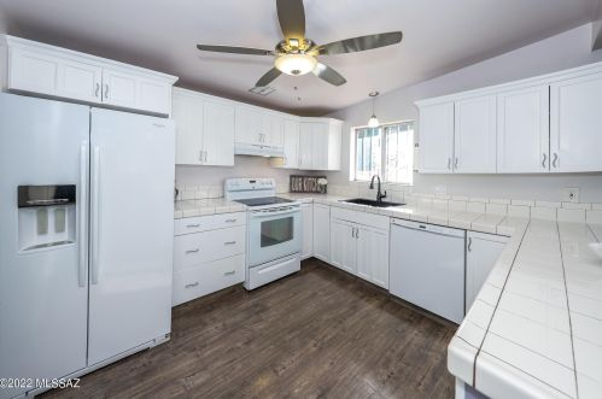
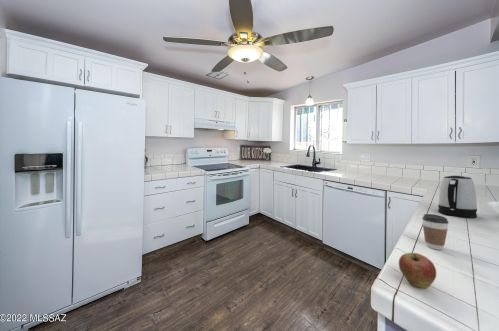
+ coffee cup [421,213,450,251]
+ kettle [437,175,478,219]
+ apple [398,252,437,289]
